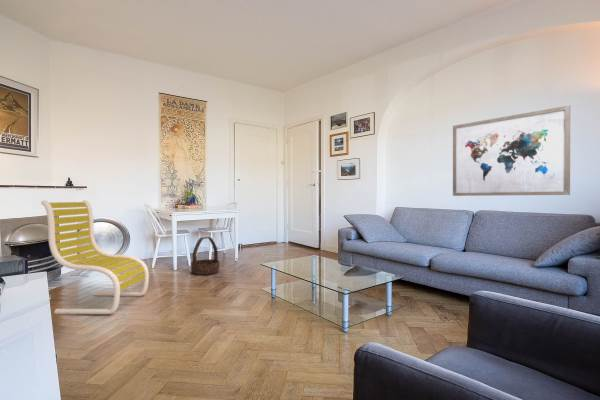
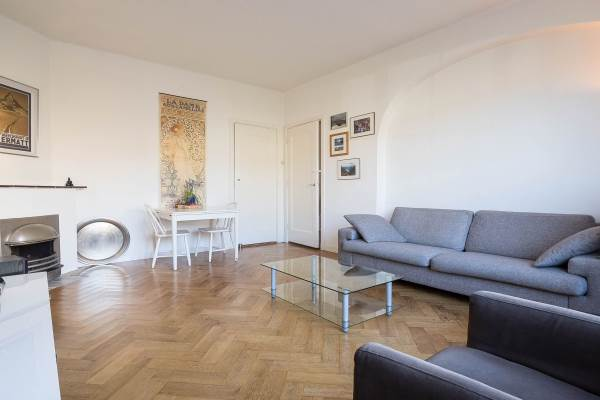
- basket [190,236,220,276]
- wall art [452,104,571,197]
- lounge chair [40,199,150,315]
